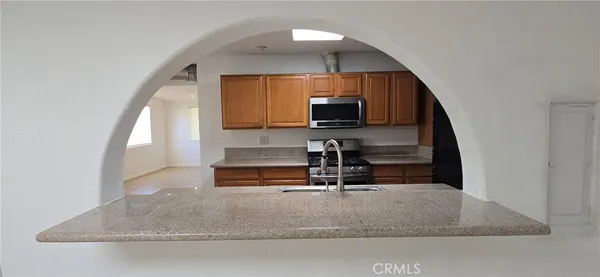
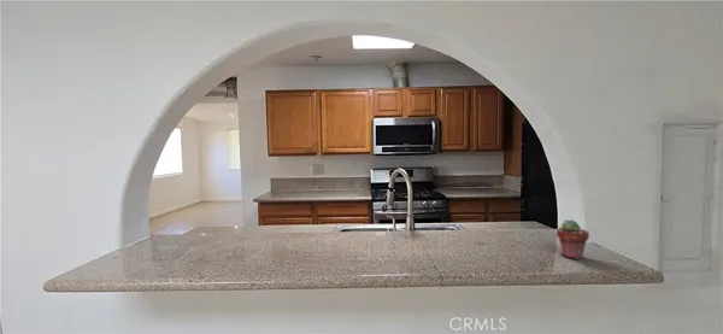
+ potted succulent [556,218,590,260]
